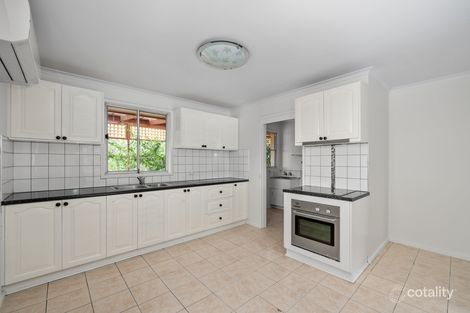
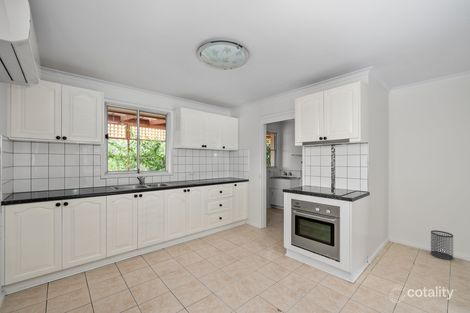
+ wastebasket [430,229,454,261]
